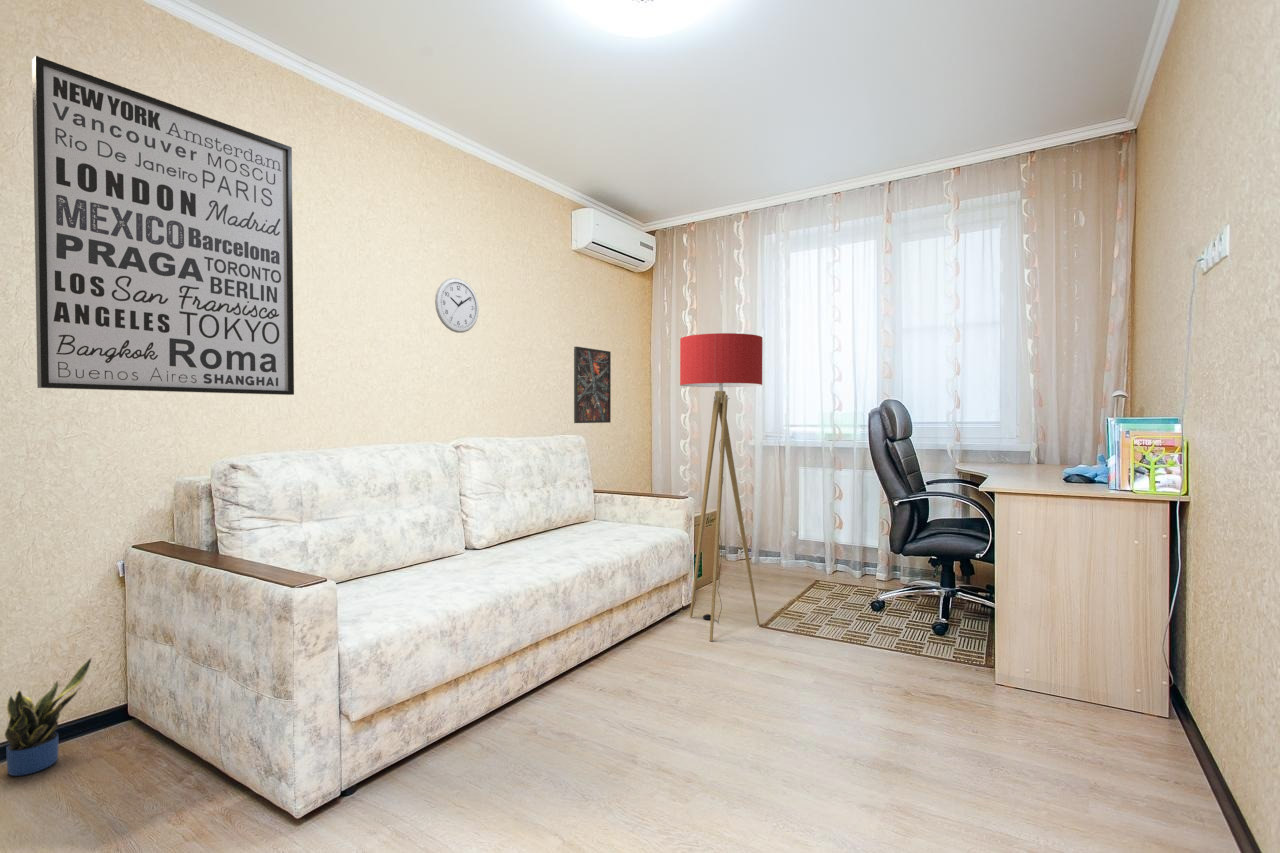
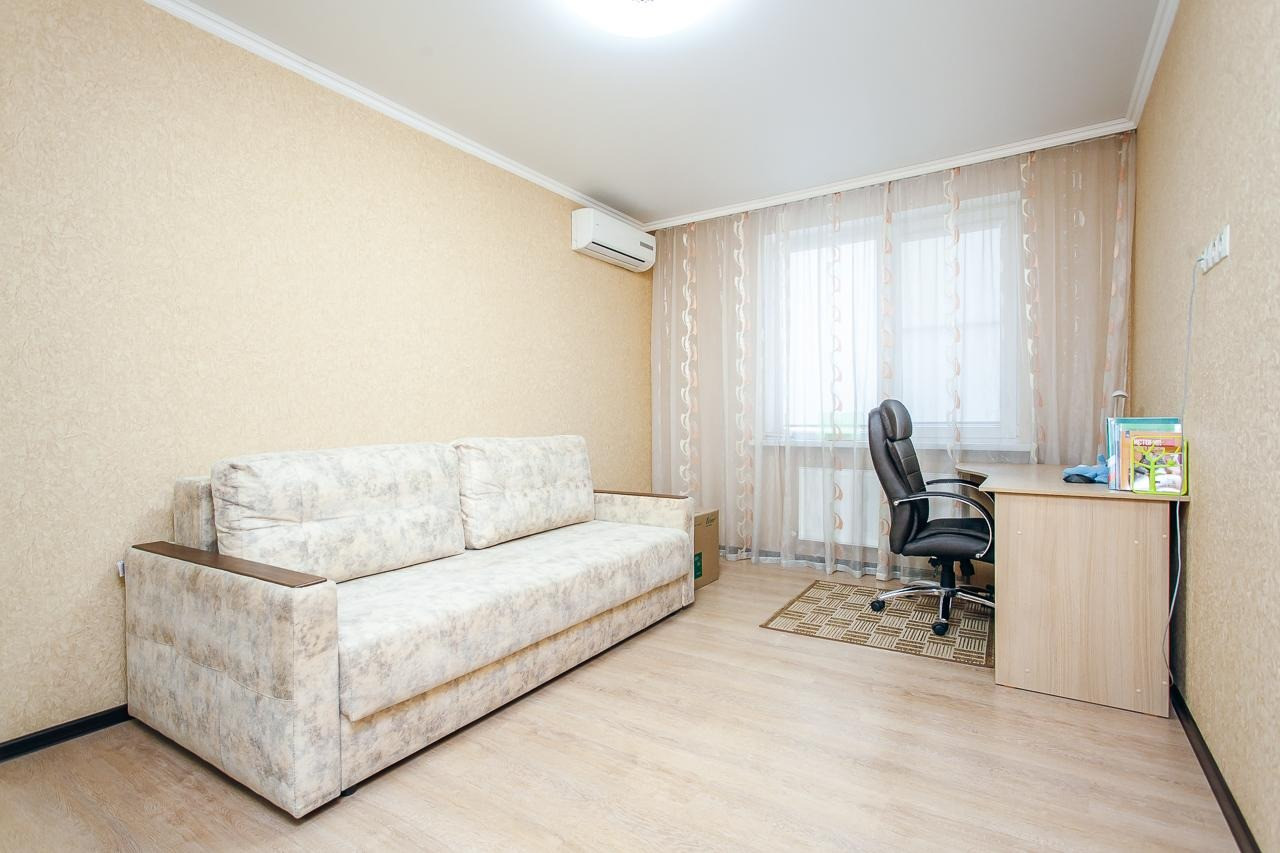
- wall art [31,55,295,396]
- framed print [573,346,612,424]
- potted plant [4,657,93,777]
- wall clock [434,277,480,334]
- floor lamp [679,332,763,642]
